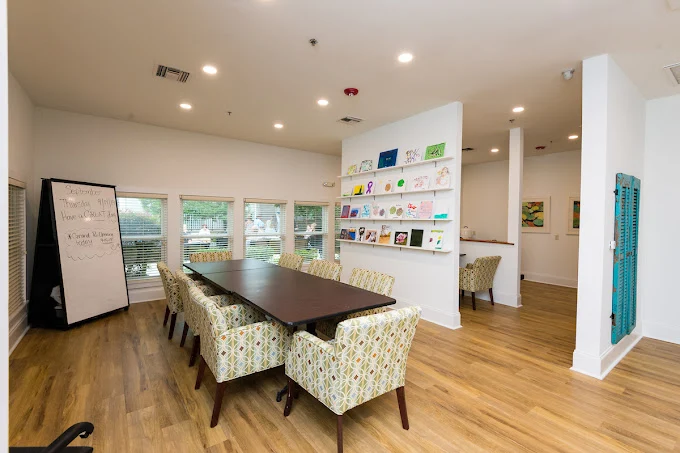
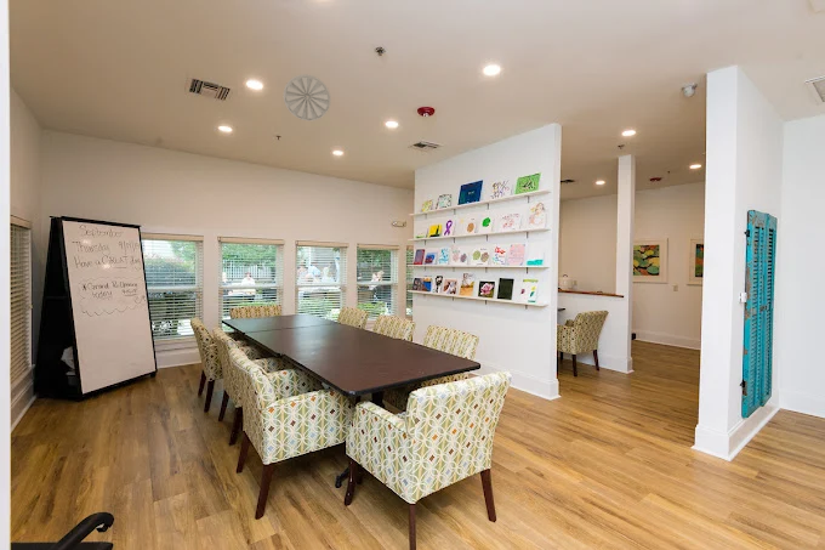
+ ceiling vent [281,73,332,123]
